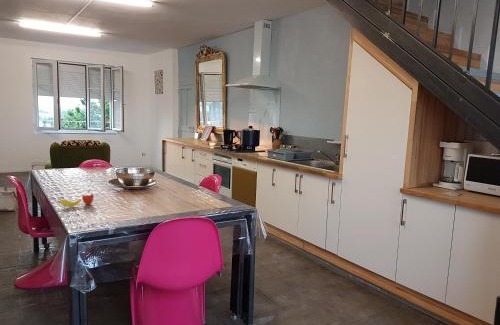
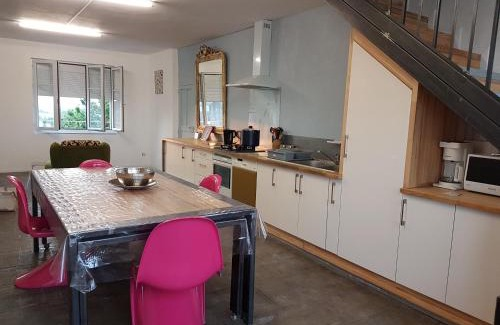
- fruit [57,188,95,208]
